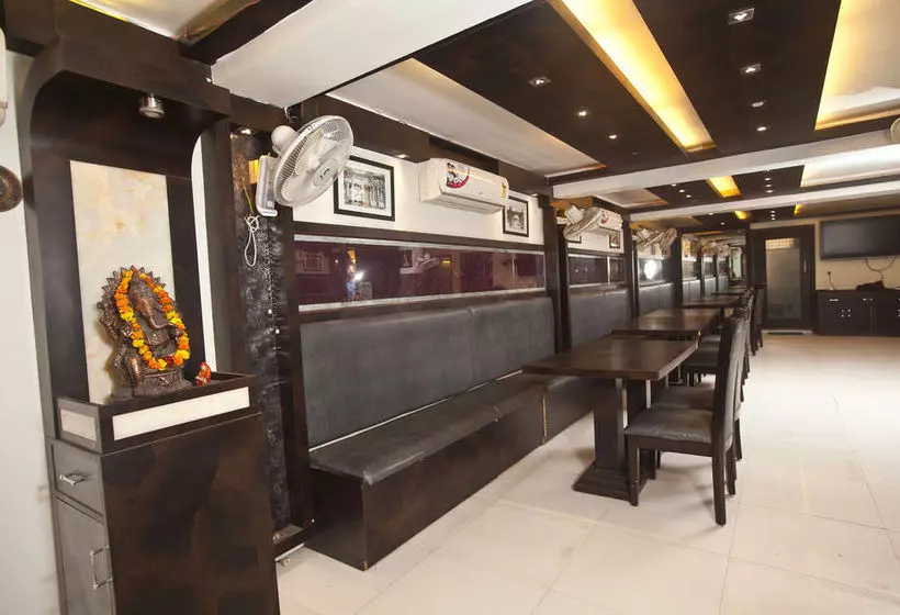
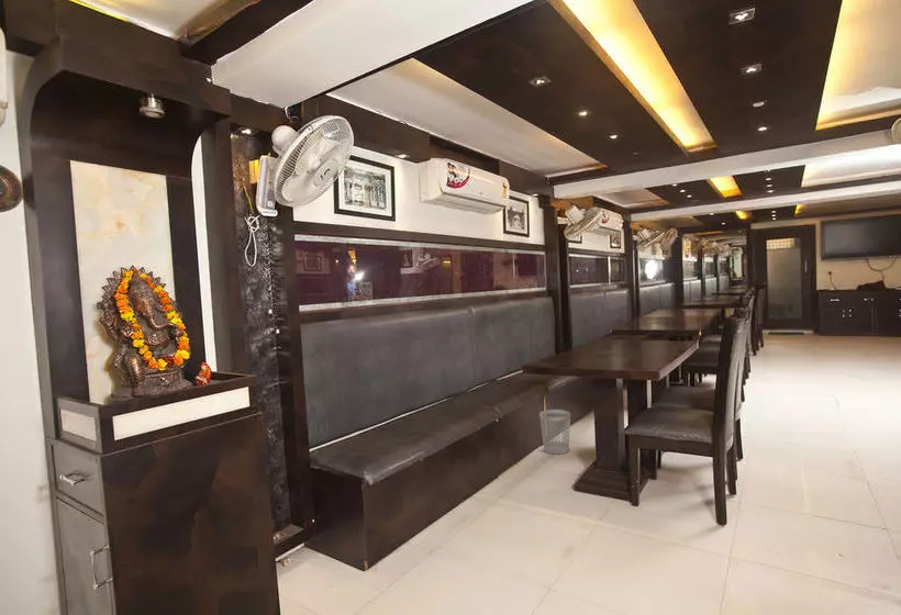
+ wastebasket [538,409,571,456]
